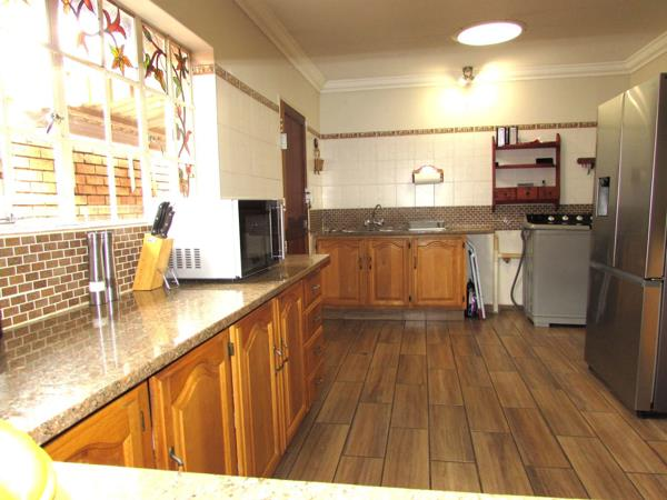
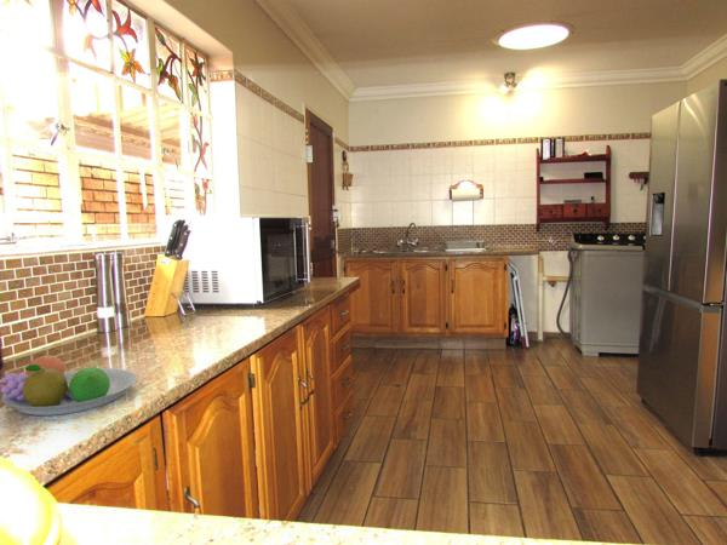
+ fruit bowl [0,354,138,417]
